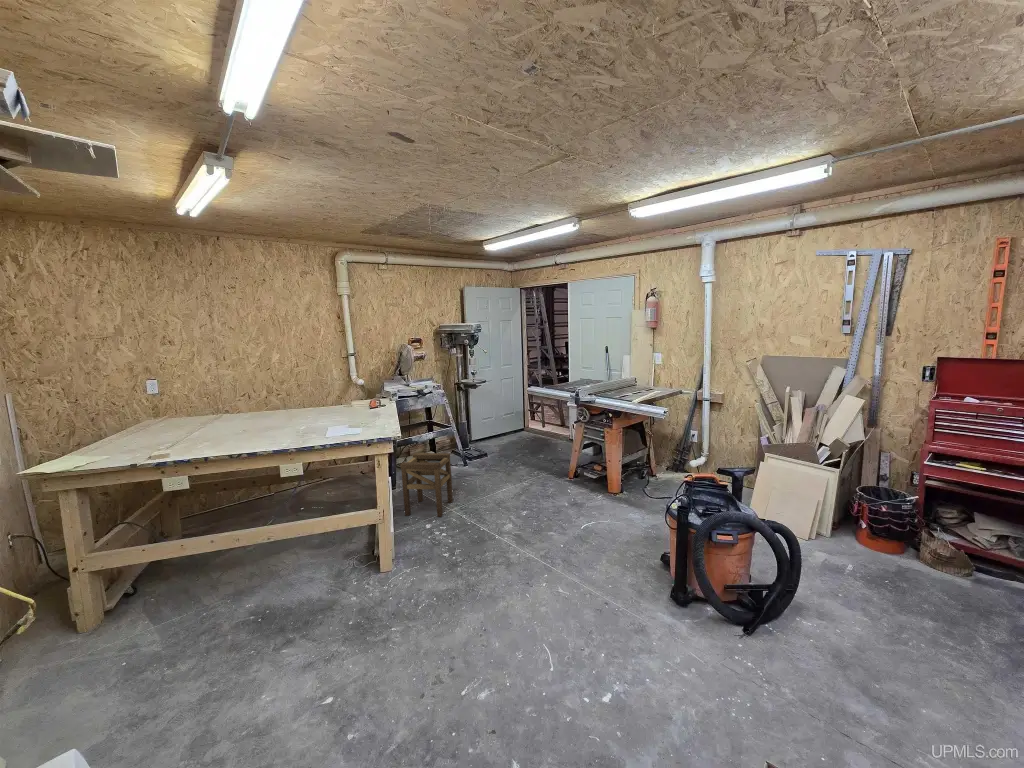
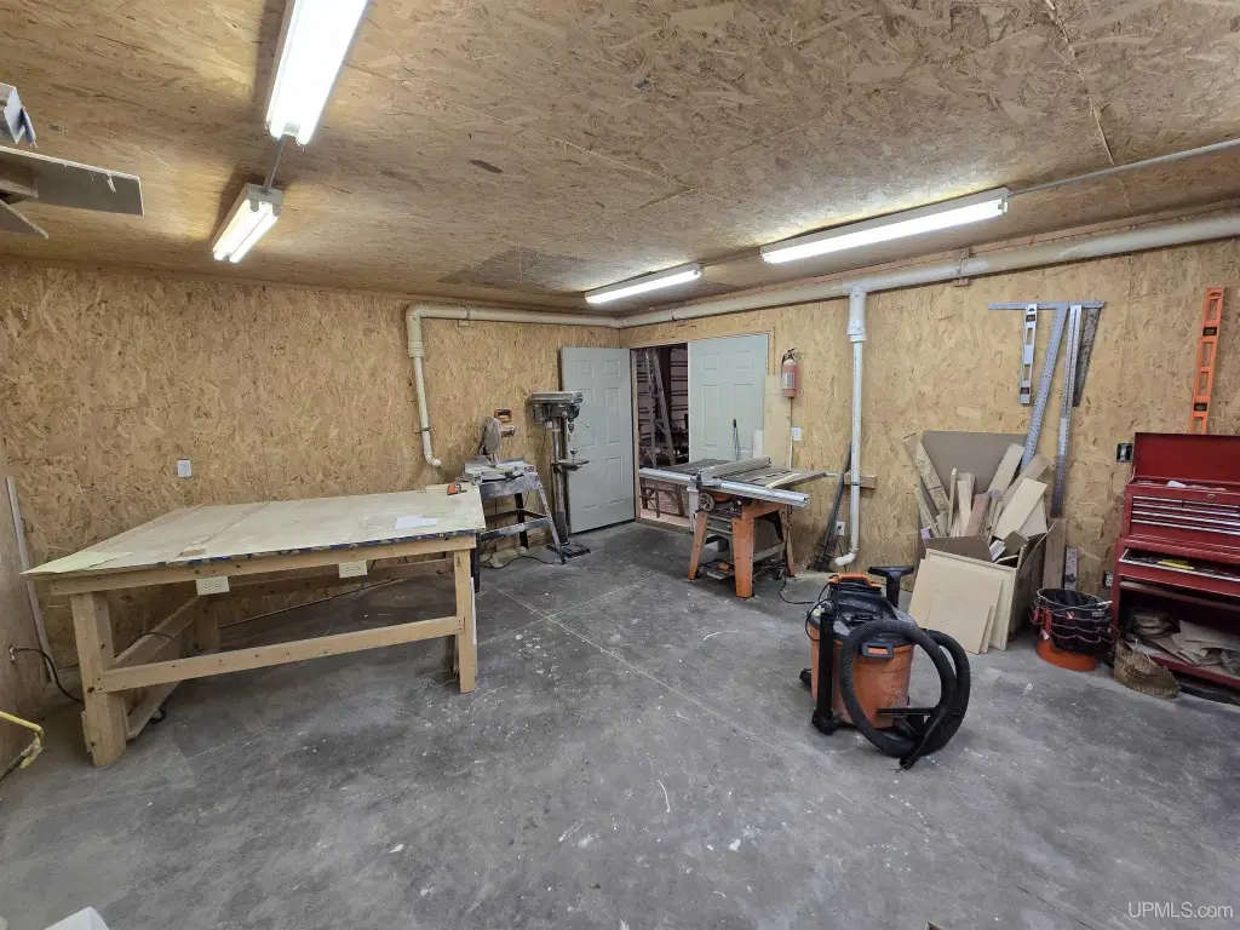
- stool [399,452,454,518]
